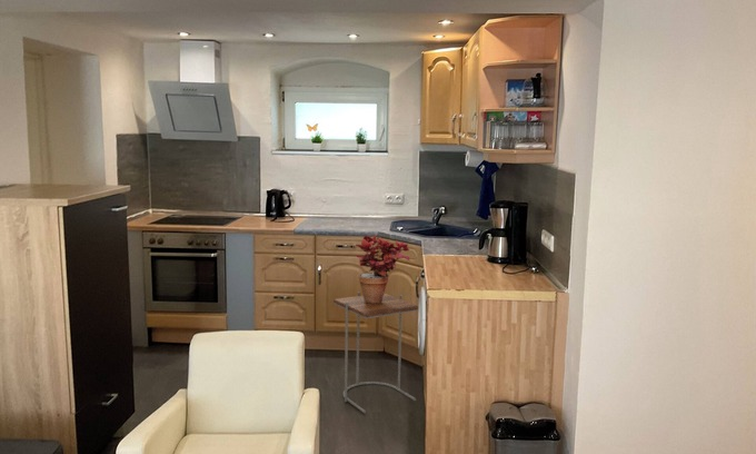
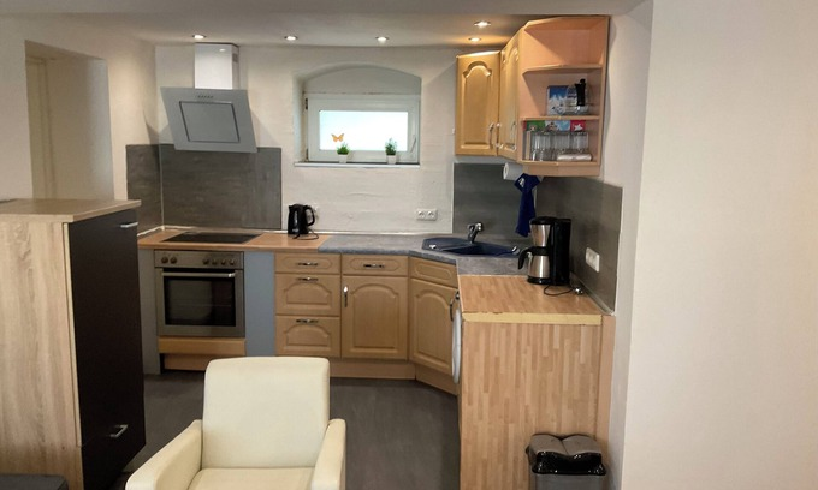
- side table [332,290,419,414]
- potted plant [355,234,411,304]
